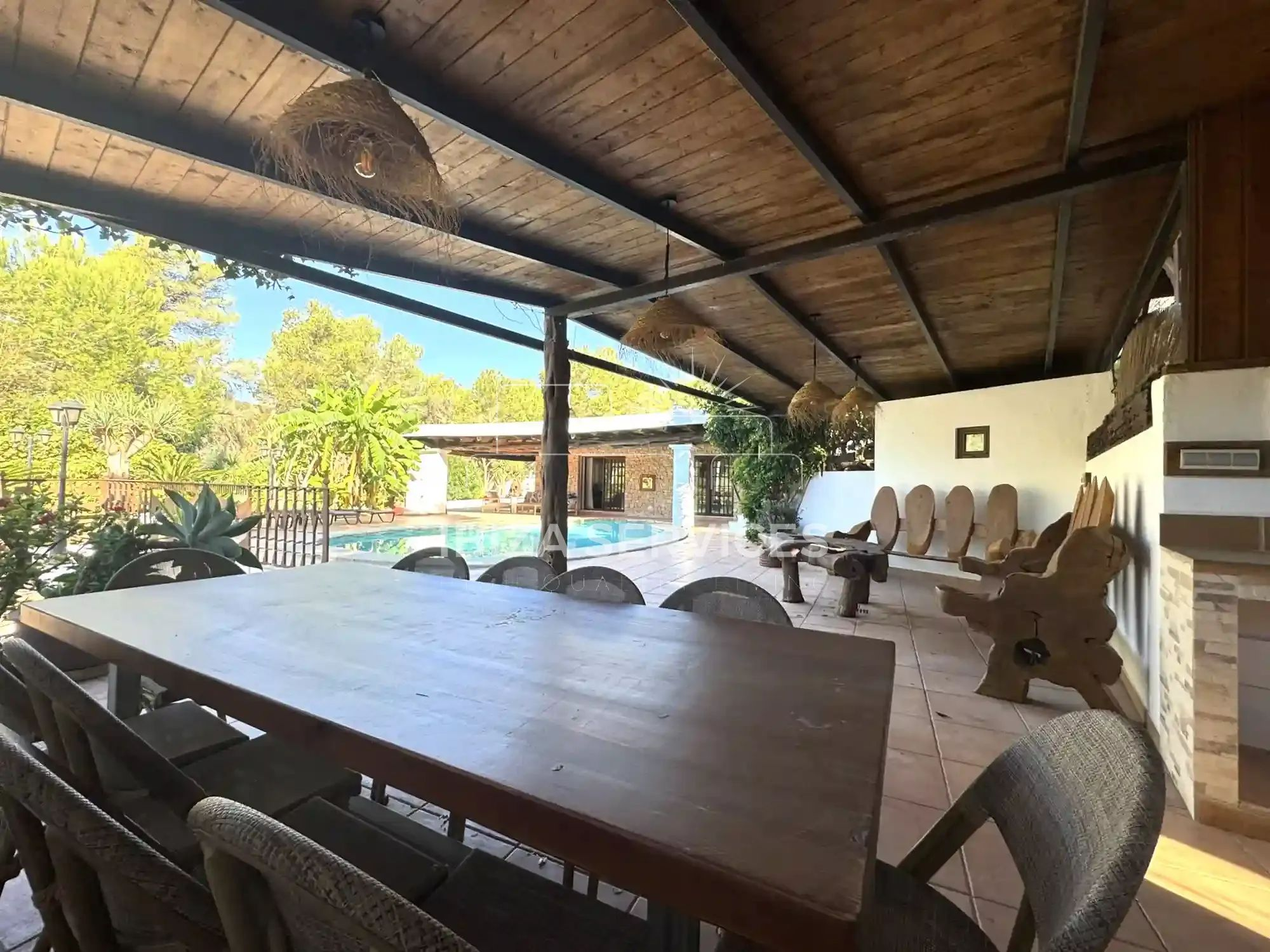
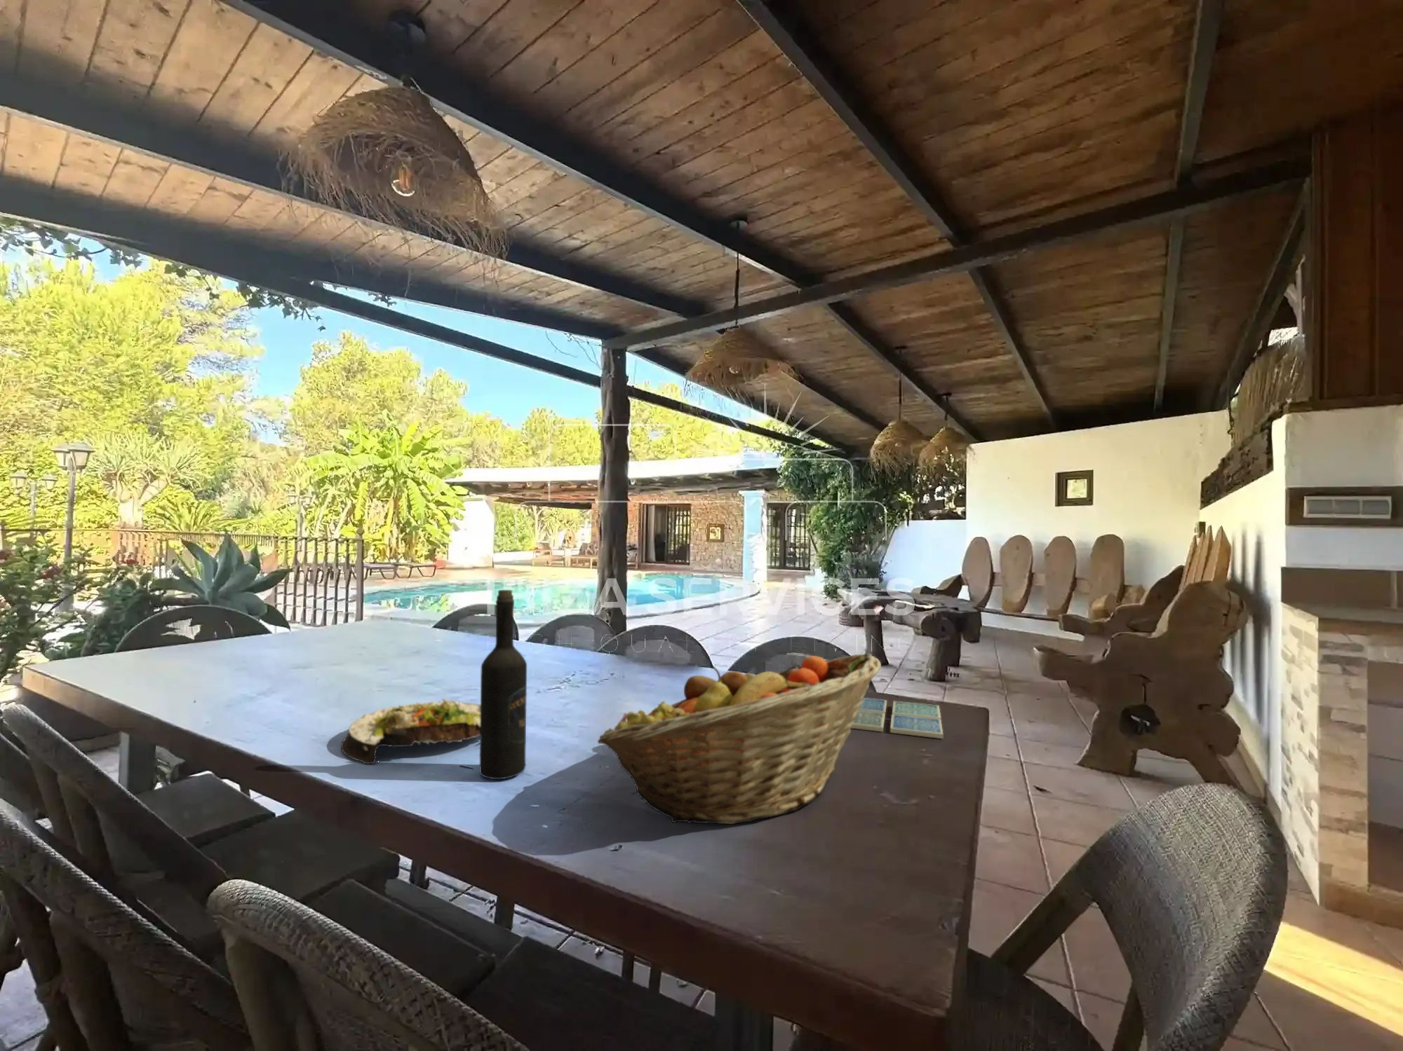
+ wine bottle [479,590,528,779]
+ drink coaster [851,697,943,740]
+ fruit basket [597,652,882,825]
+ salad plate [340,698,481,765]
